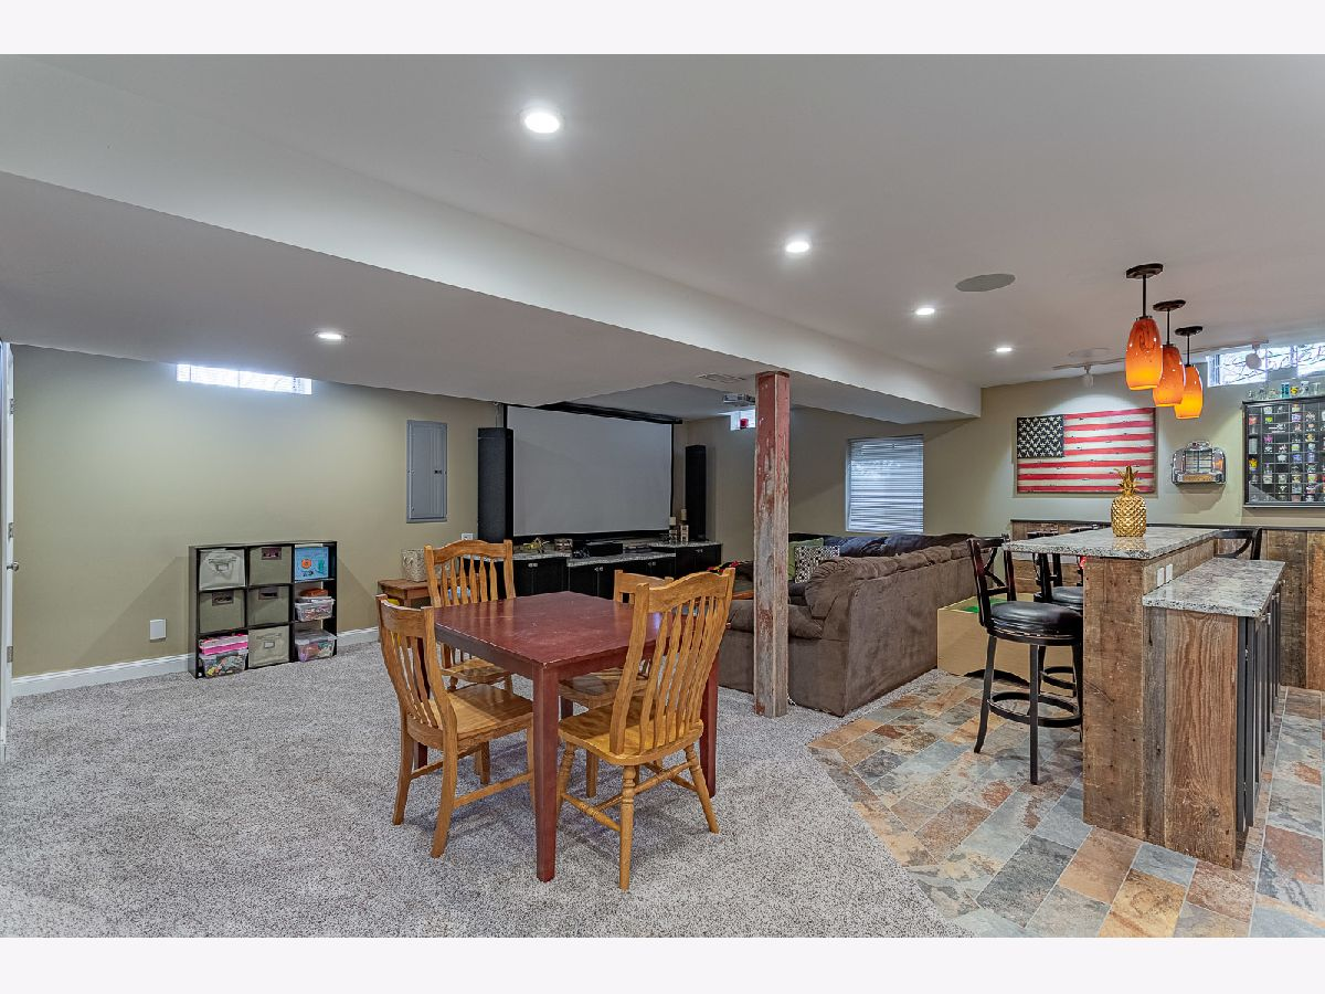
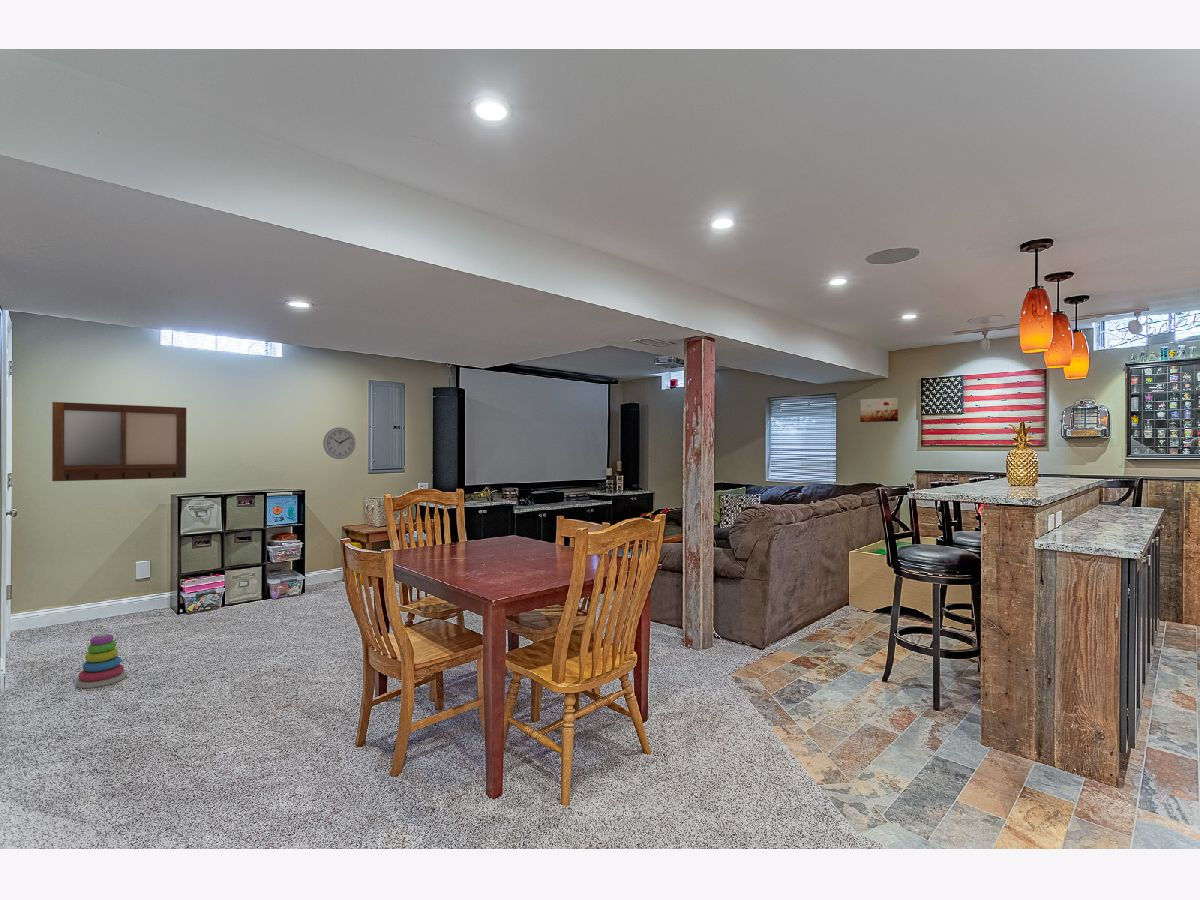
+ stacking toy [75,632,127,689]
+ wall clock [322,426,357,460]
+ writing board [51,401,187,482]
+ wall art [859,397,899,423]
